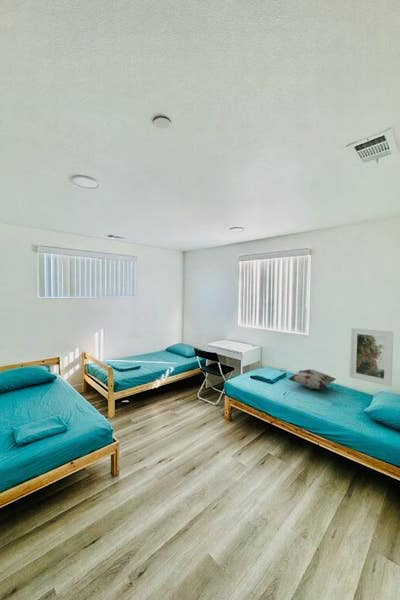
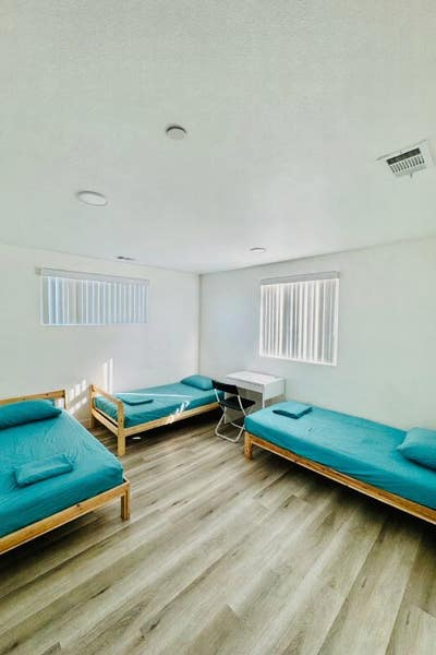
- decorative pillow [287,368,337,390]
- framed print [348,327,394,387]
